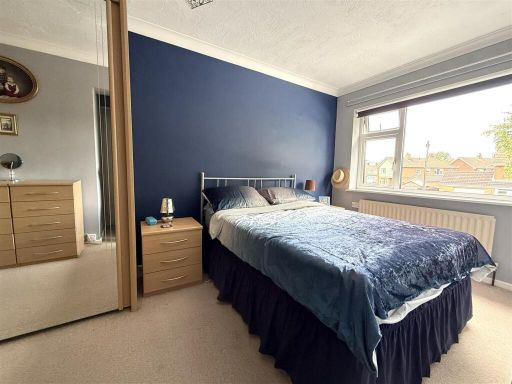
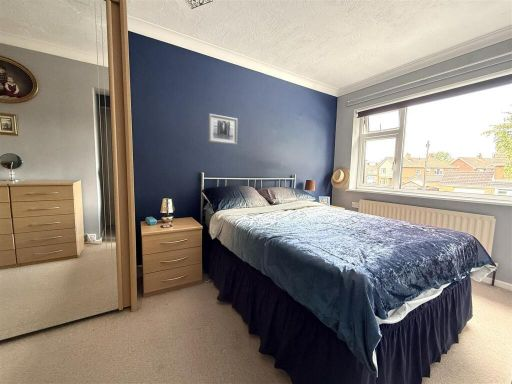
+ wall art [207,113,239,146]
